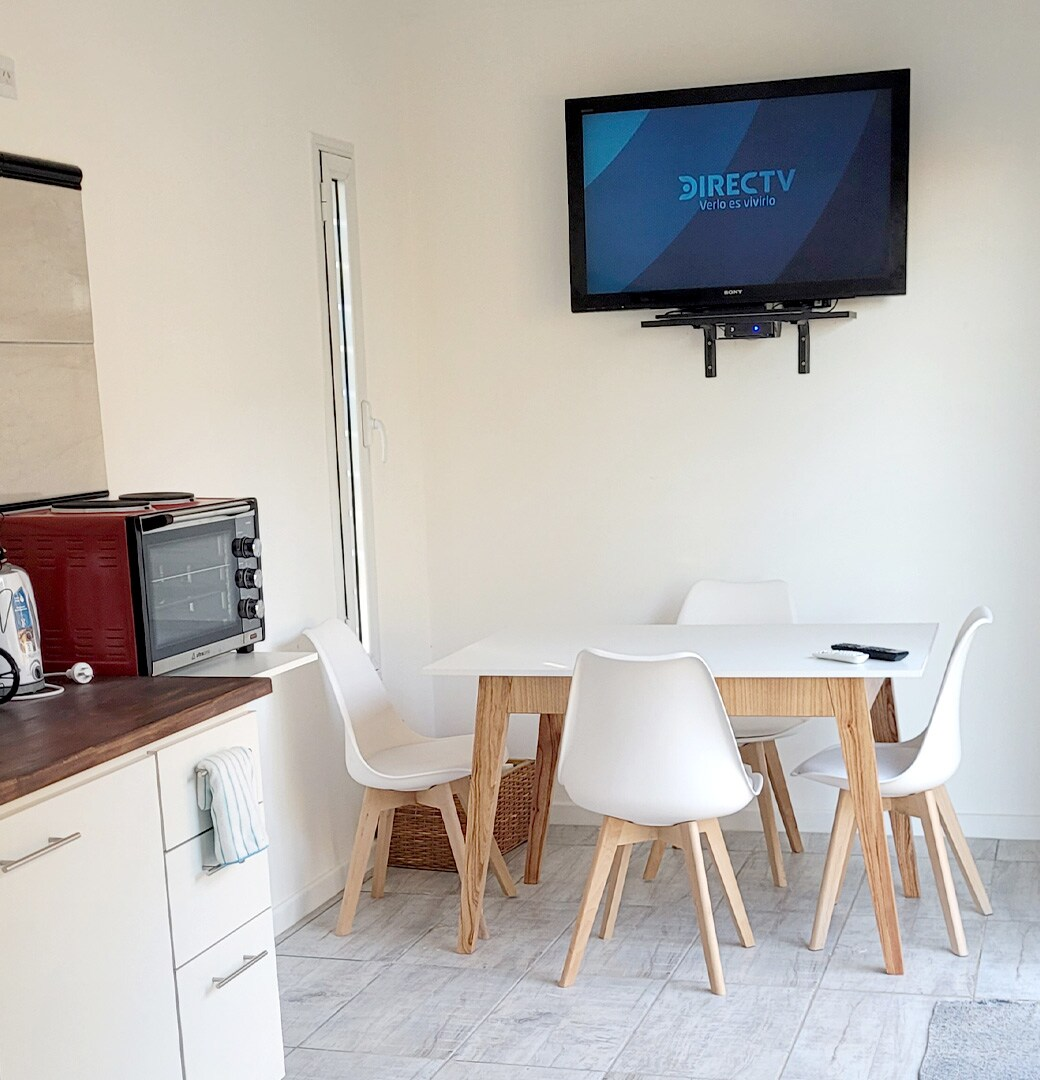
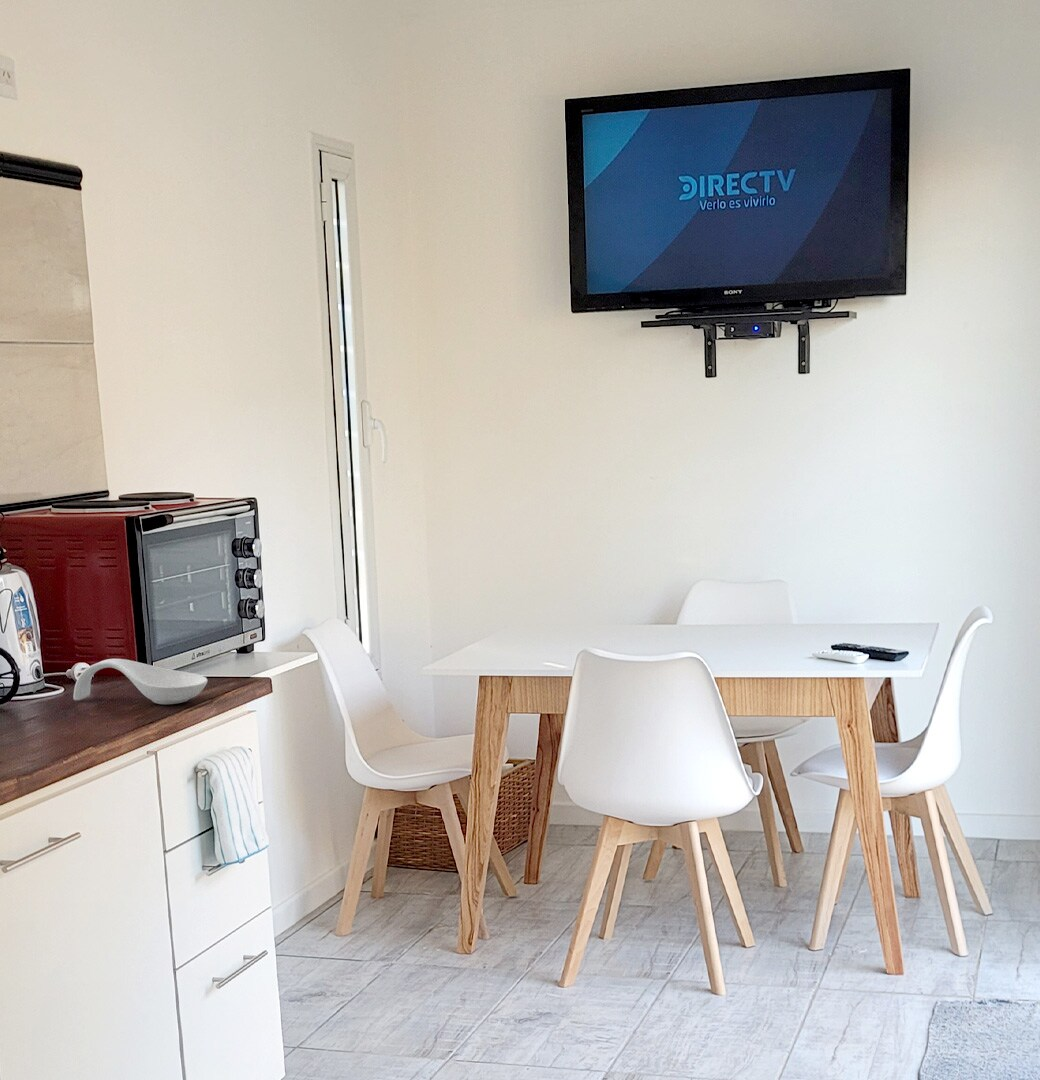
+ spoon rest [73,658,209,705]
